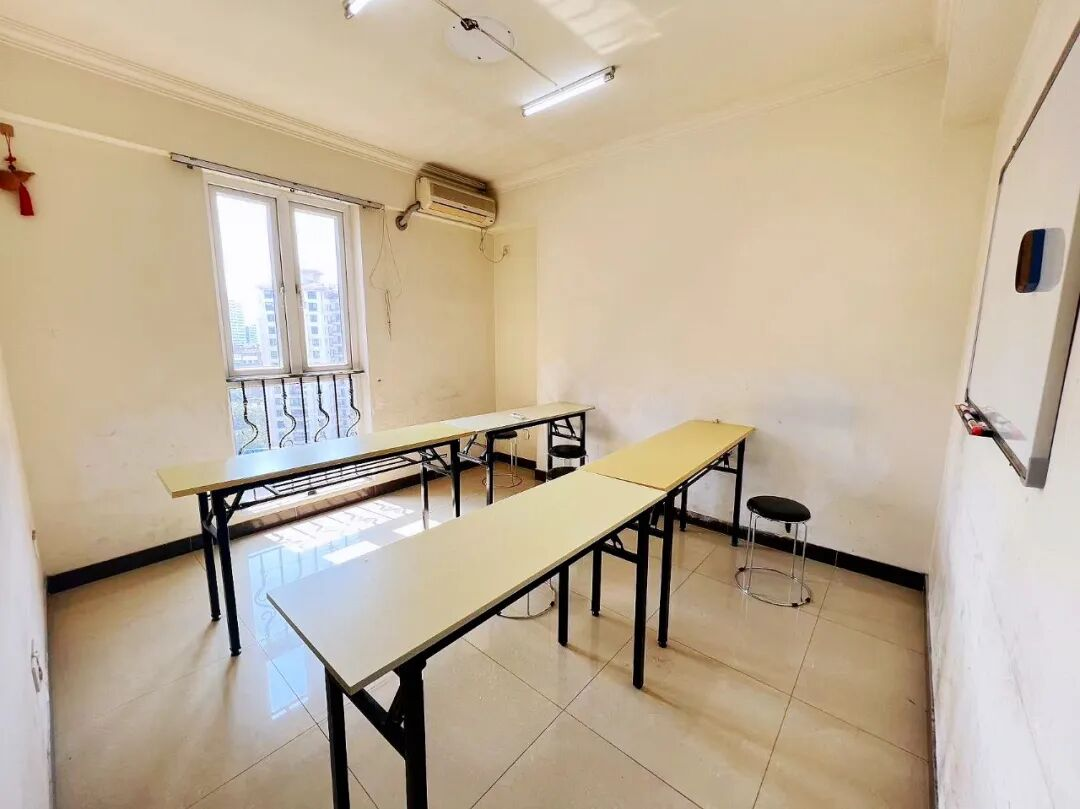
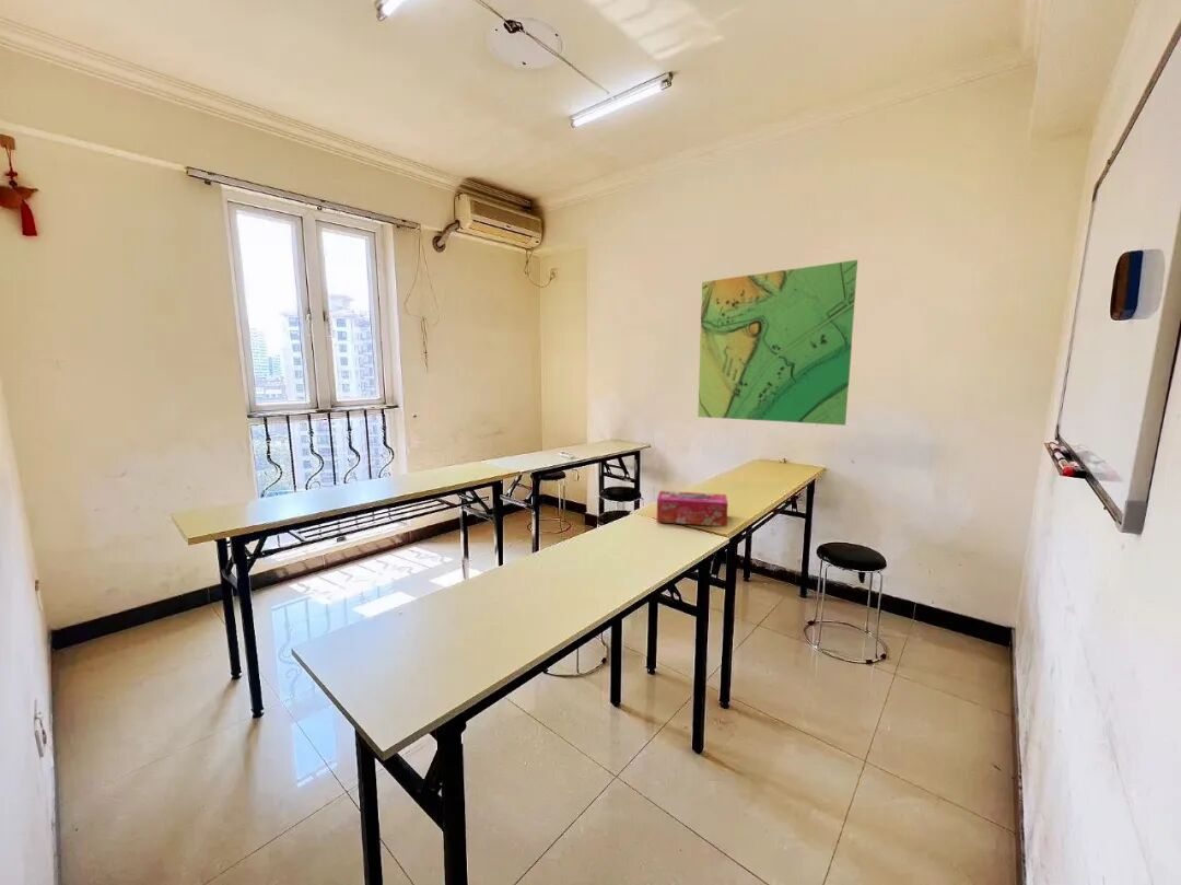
+ tissue box [656,490,729,527]
+ map [697,259,858,427]
